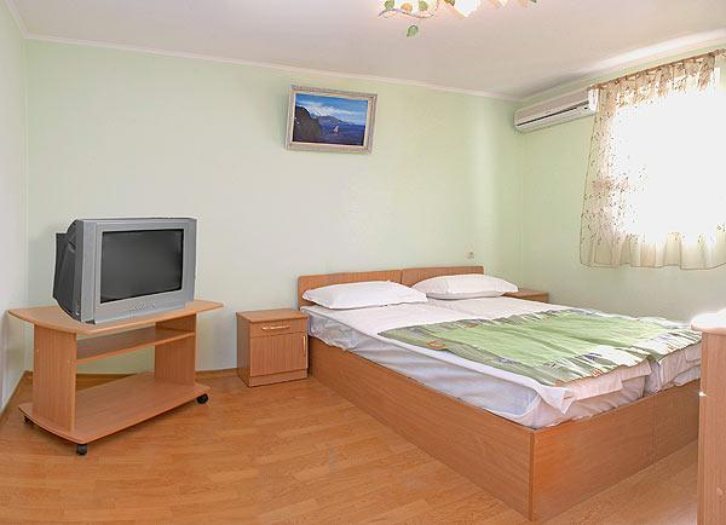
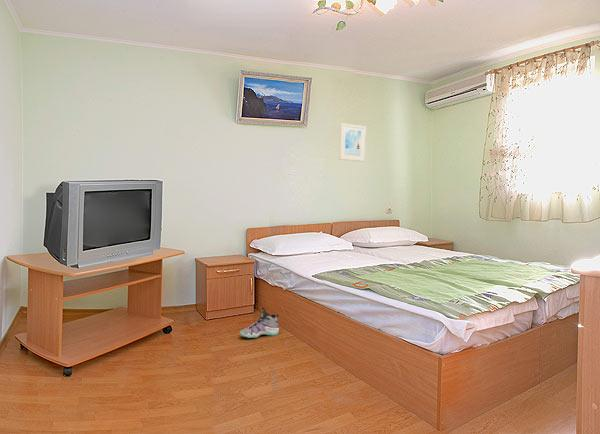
+ sneaker [239,306,280,339]
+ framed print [338,122,367,163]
